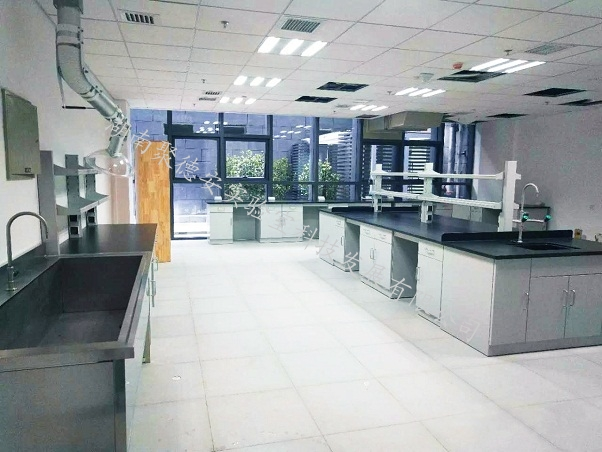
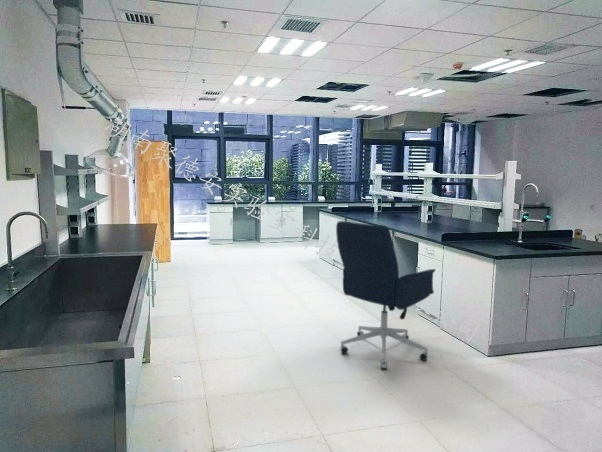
+ office chair [335,220,436,370]
